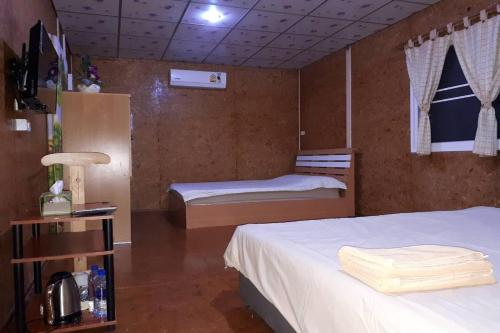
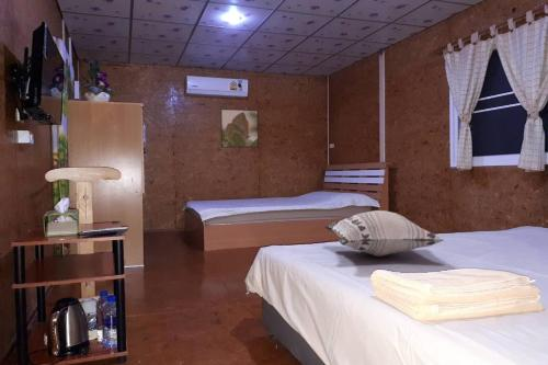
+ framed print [219,107,260,149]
+ decorative pillow [324,209,444,258]
